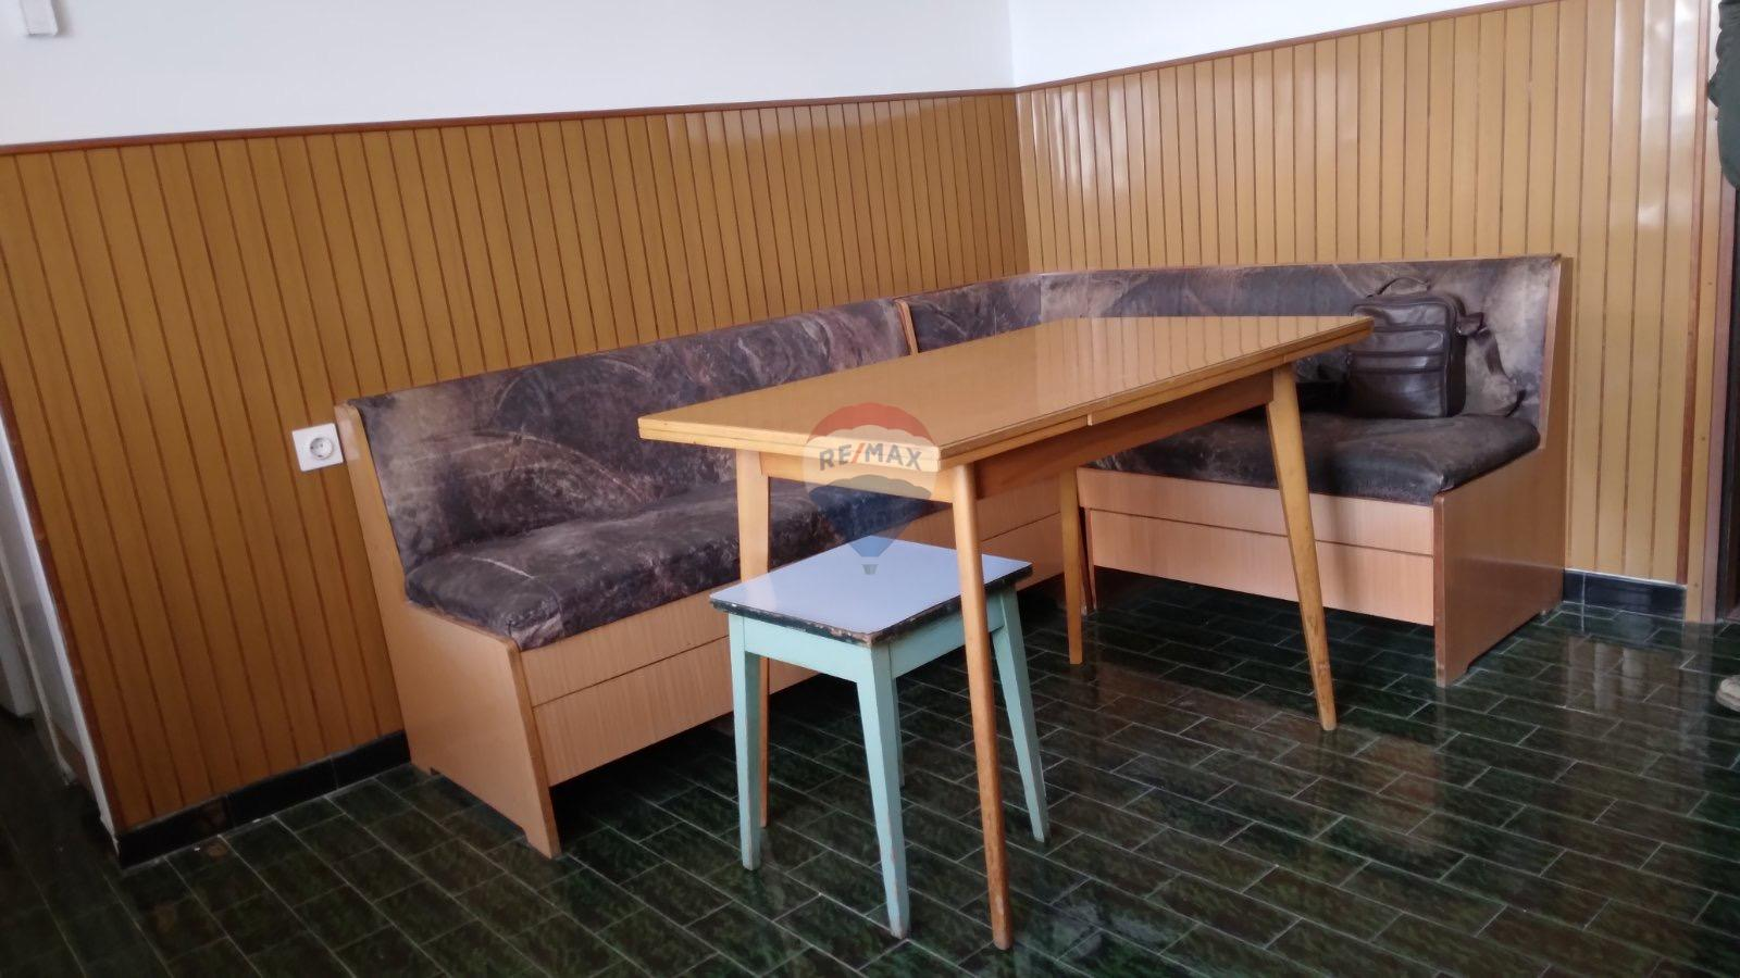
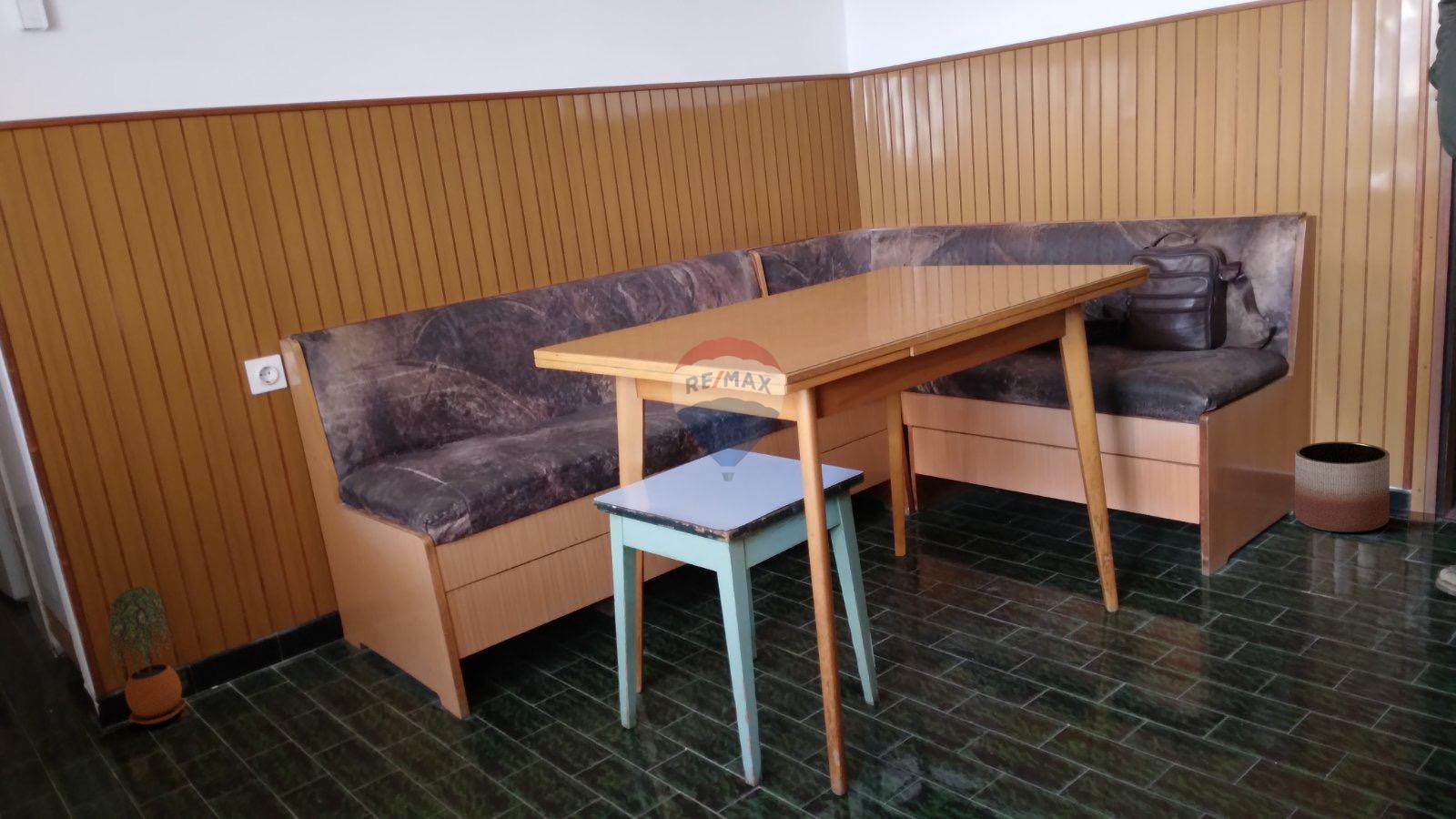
+ potted plant [107,585,187,725]
+ planter [1293,440,1390,533]
